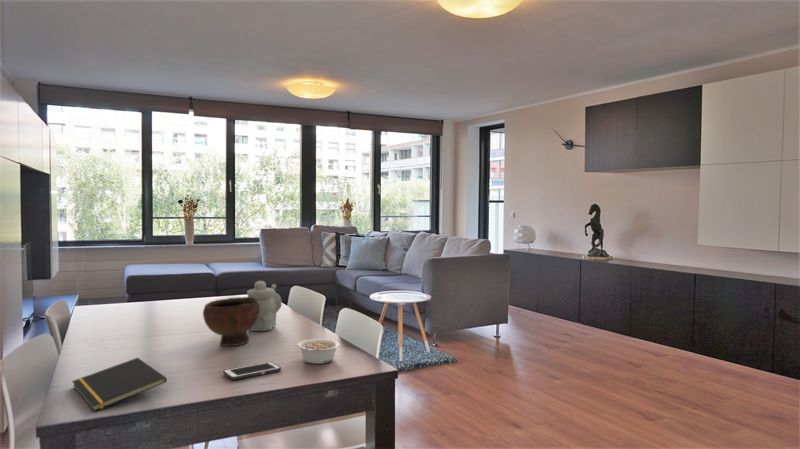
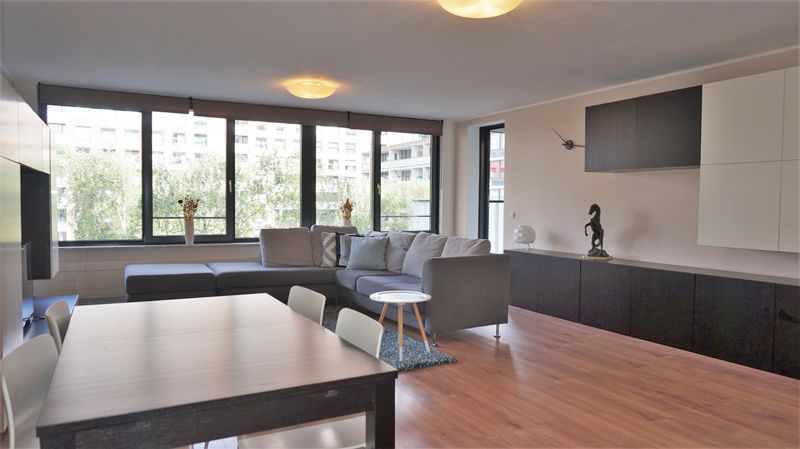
- cell phone [222,361,282,381]
- legume [297,338,340,365]
- teapot [246,280,283,332]
- bowl [202,296,260,347]
- notepad [71,357,168,412]
